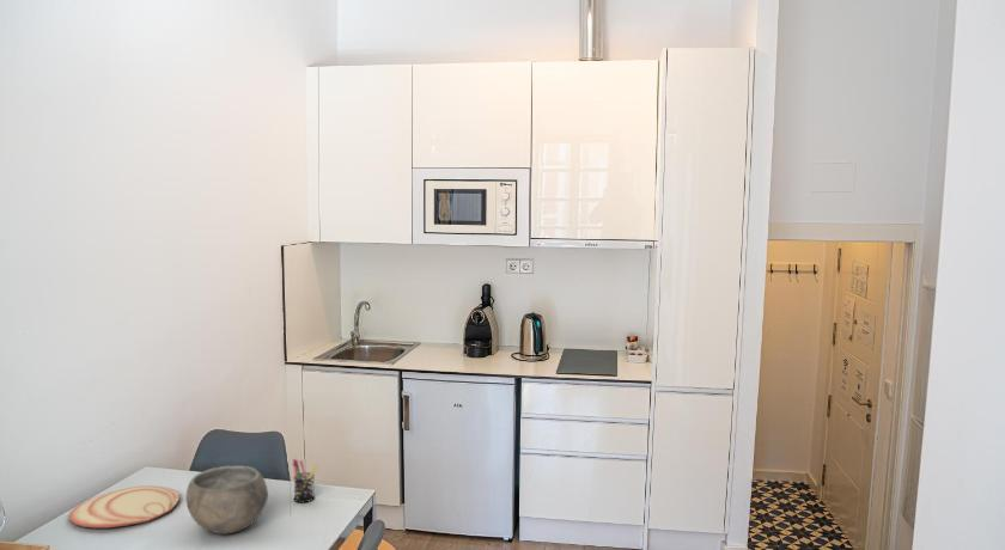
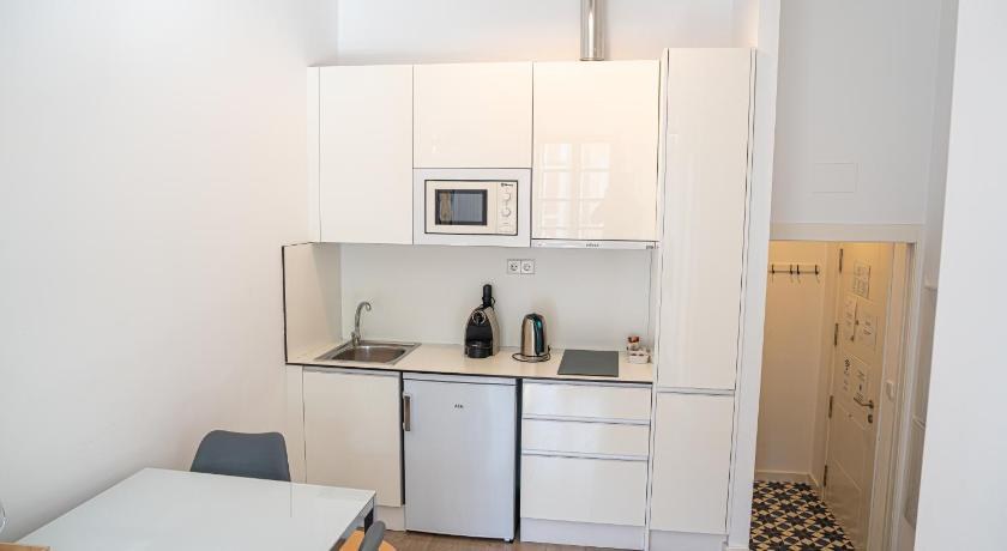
- plate [68,484,181,528]
- pen holder [292,458,318,503]
- bowl [184,465,269,536]
